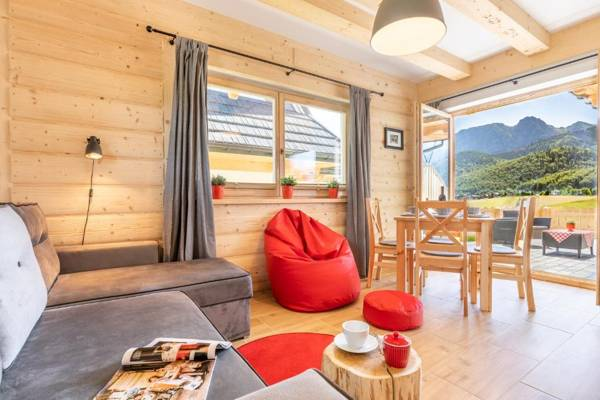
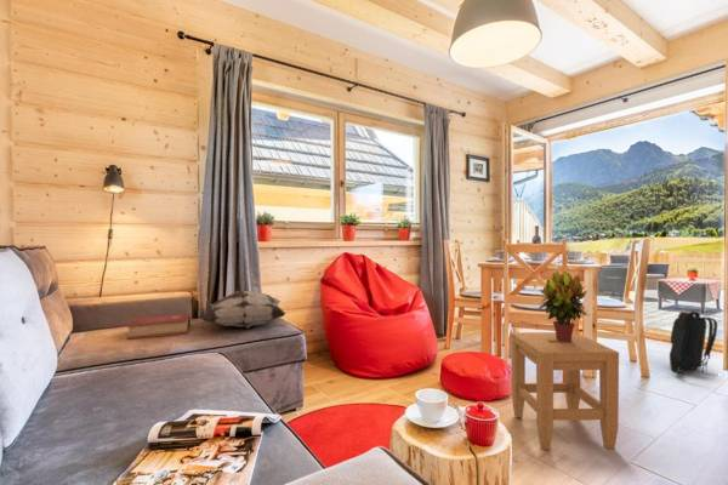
+ book [125,312,192,341]
+ decorative pillow [200,290,288,330]
+ backpack [669,310,718,378]
+ potted plant [538,270,588,342]
+ stool [510,331,620,451]
